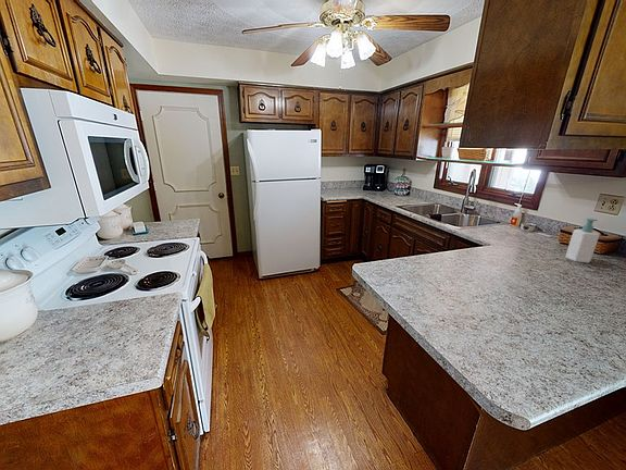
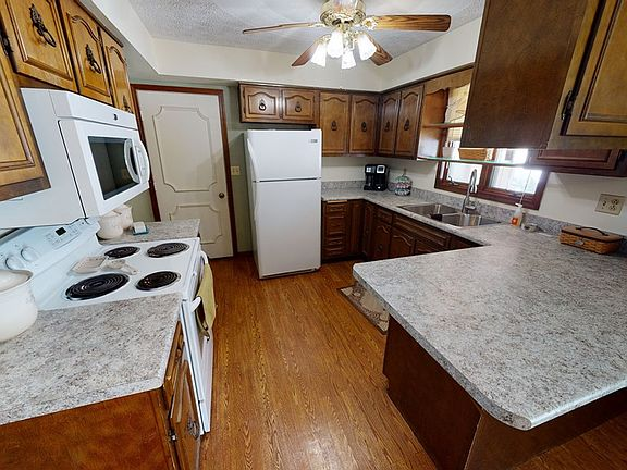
- soap bottle [564,218,601,264]
